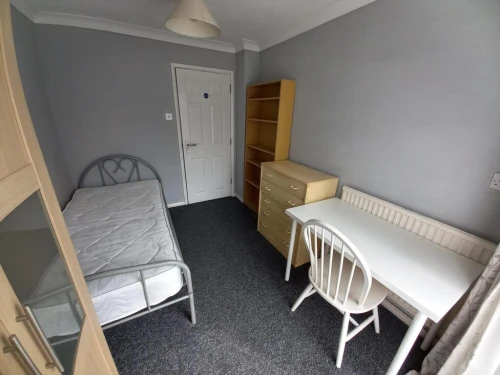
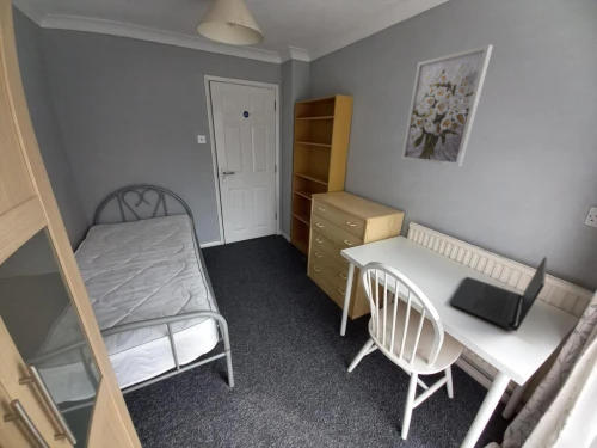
+ laptop [449,256,548,332]
+ wall art [400,43,494,167]
